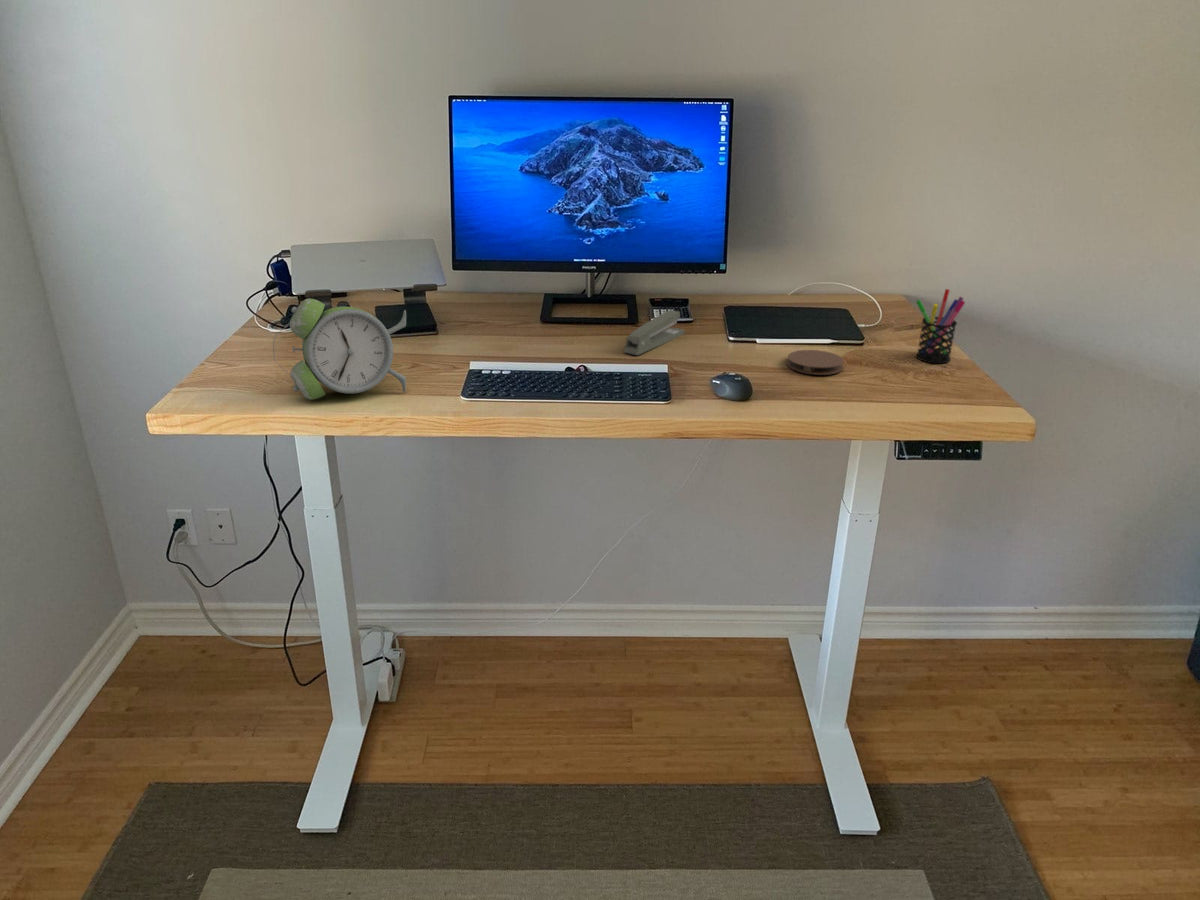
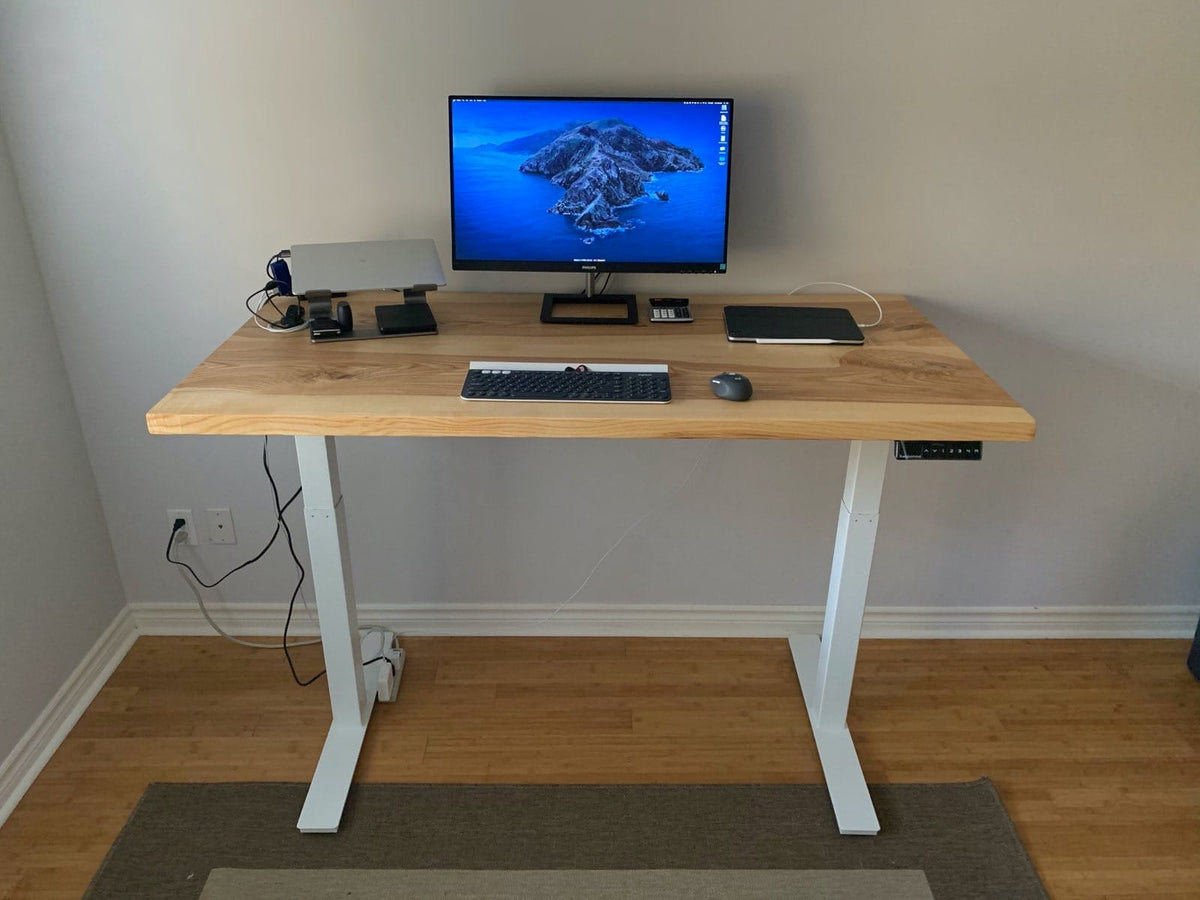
- alarm clock [272,298,407,401]
- stapler [623,309,686,356]
- pen holder [915,288,966,364]
- coaster [786,349,845,376]
